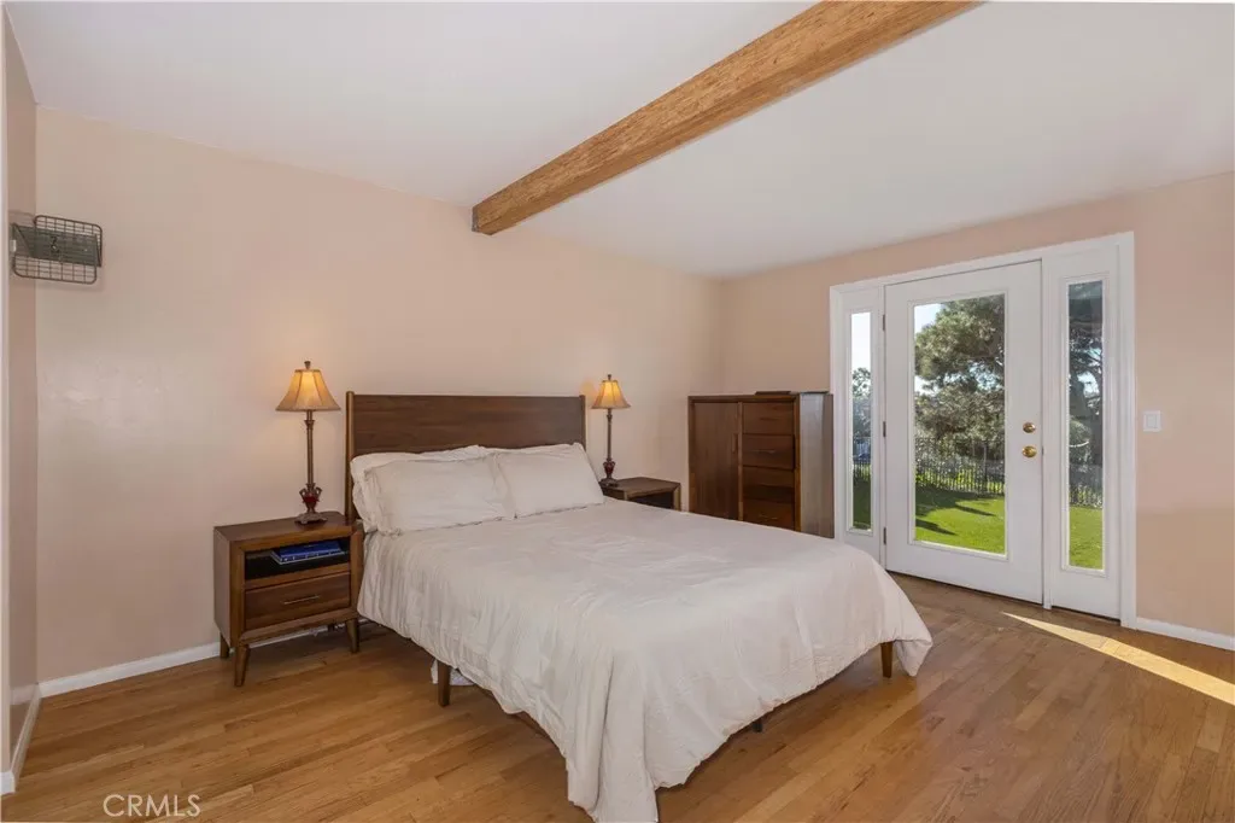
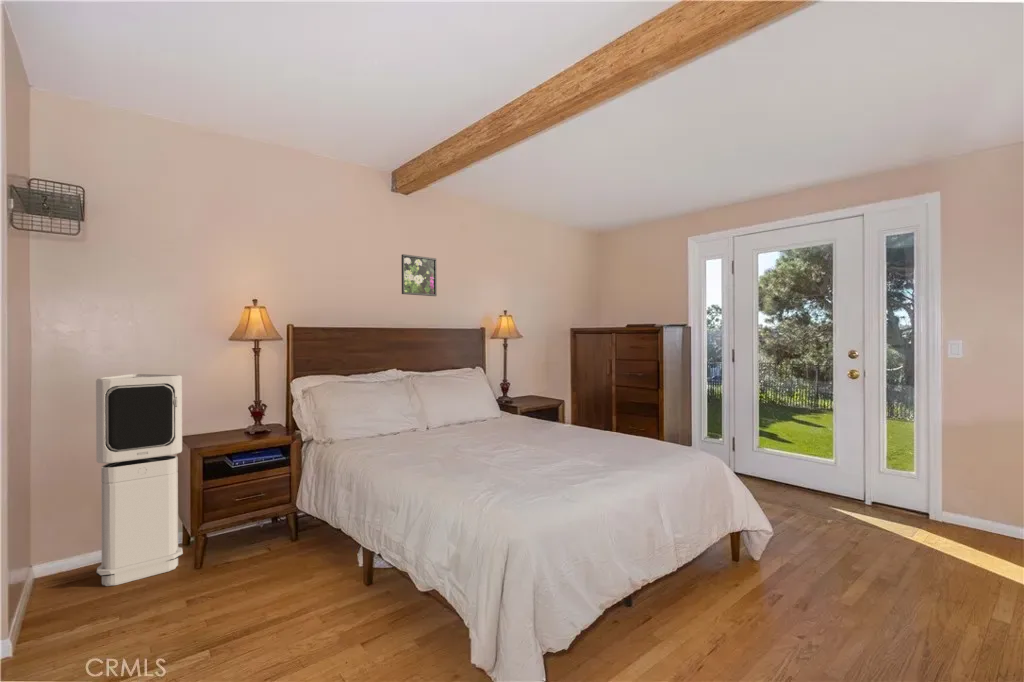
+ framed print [400,253,438,297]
+ air purifier [95,373,184,587]
